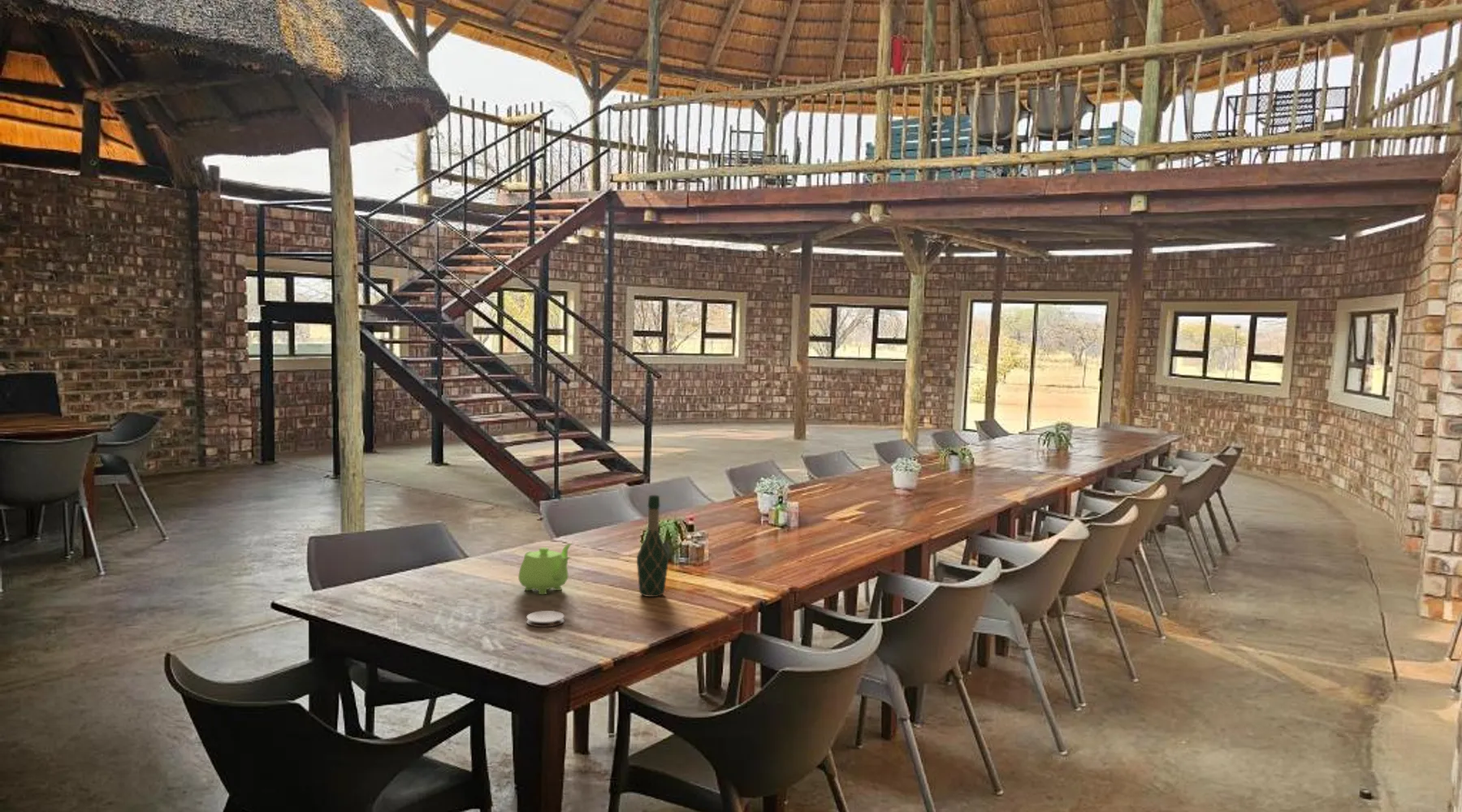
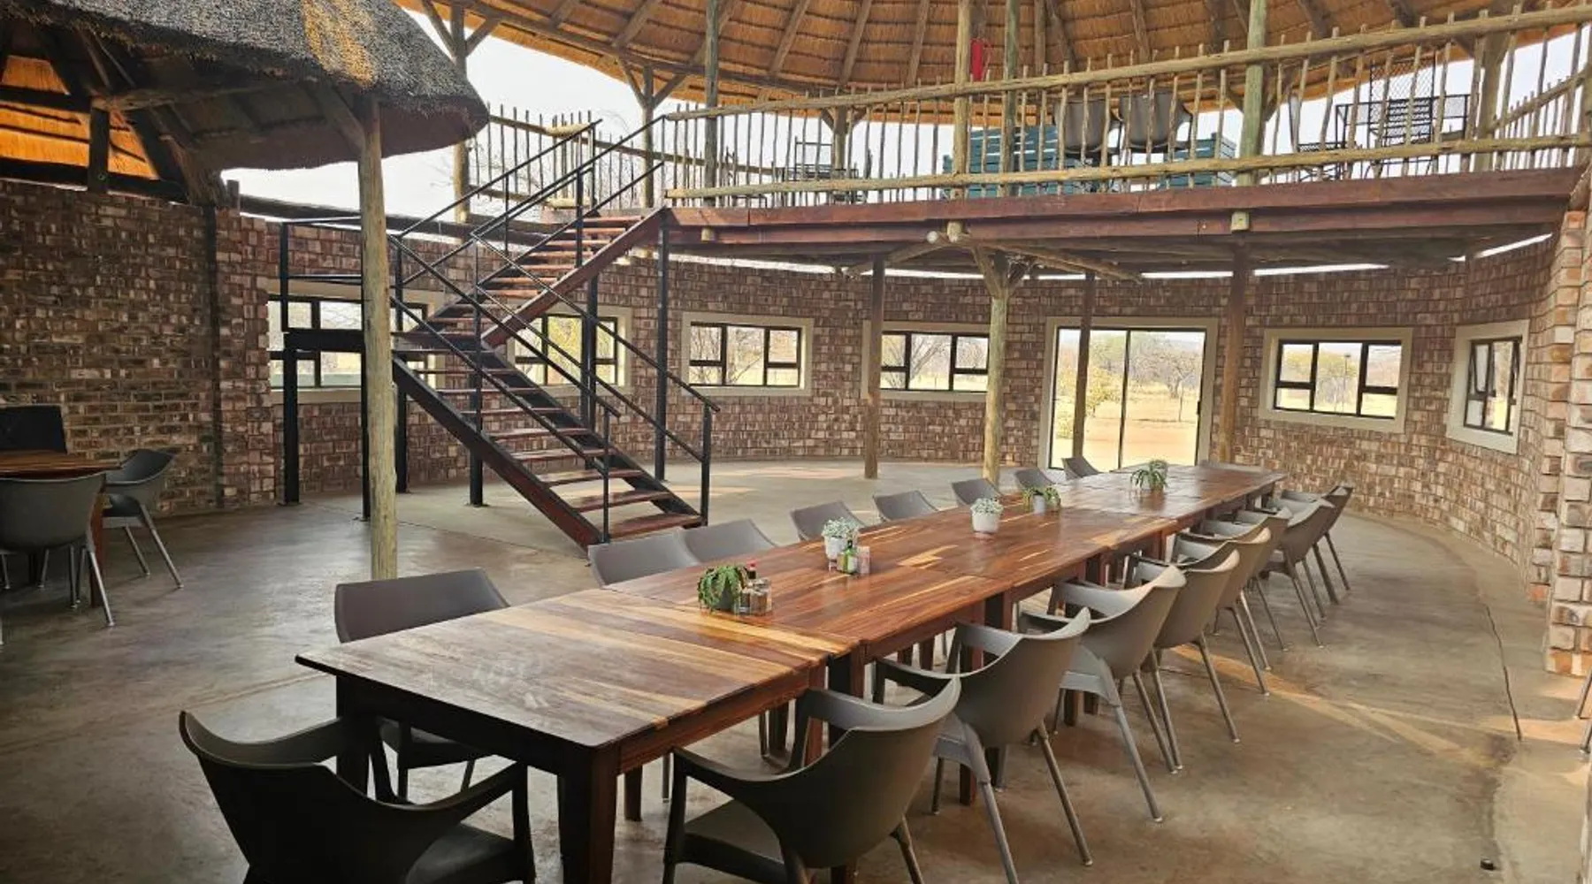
- coaster [526,610,565,628]
- teapot [517,543,572,595]
- wine bottle [636,495,669,598]
